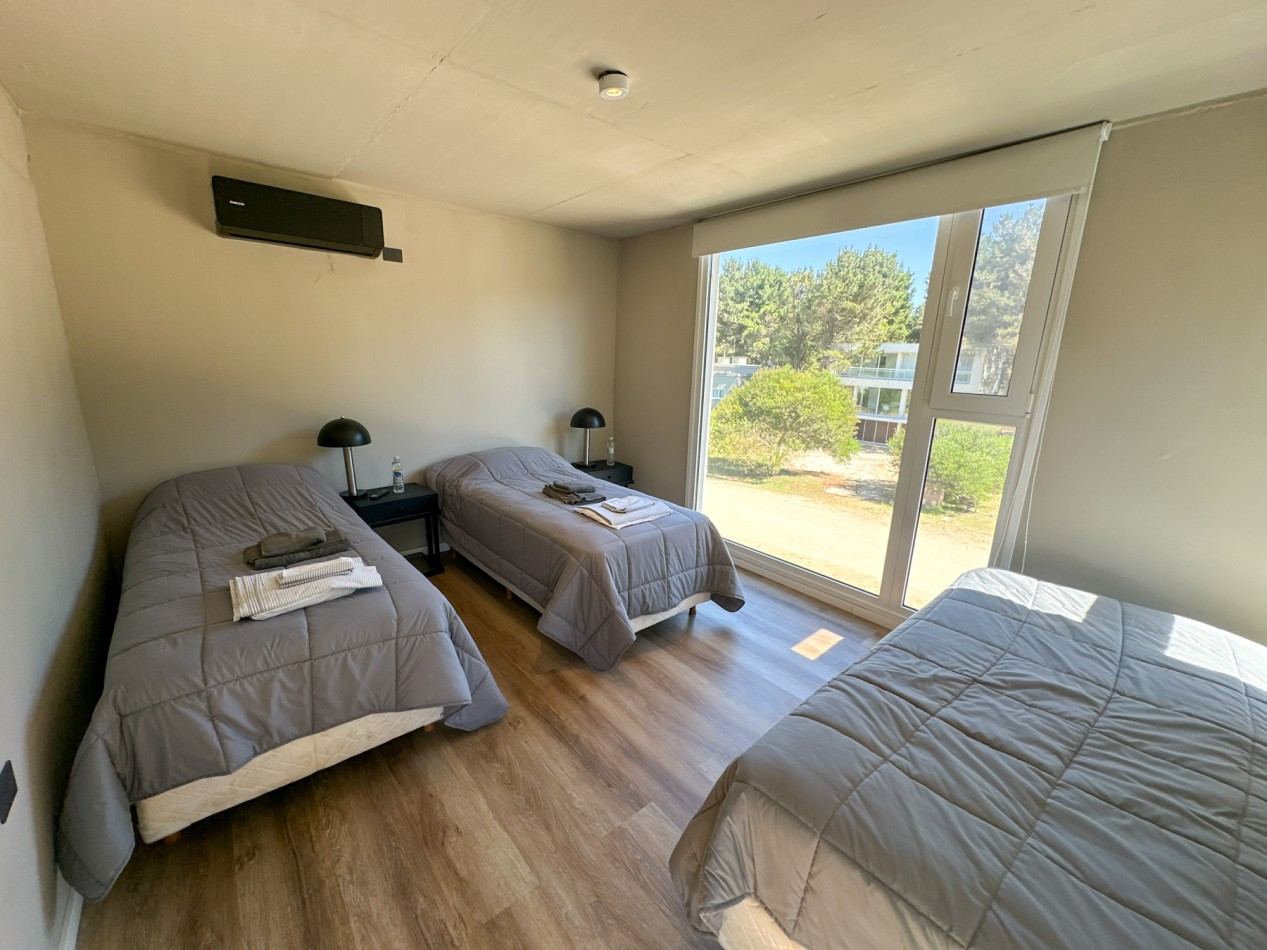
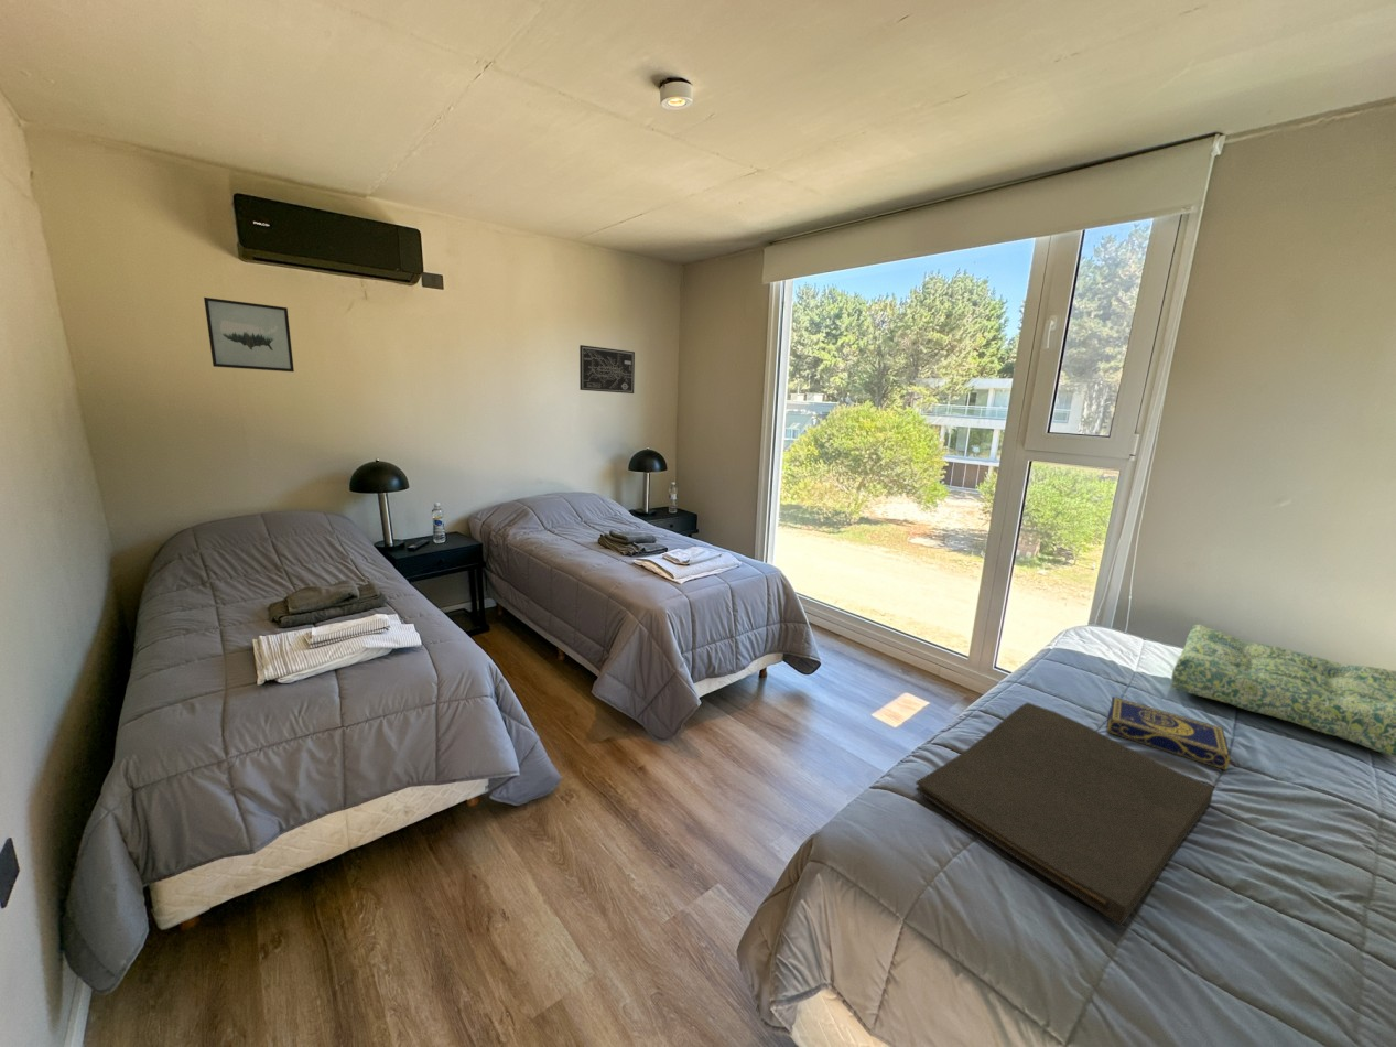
+ book [1106,695,1236,771]
+ seat cushion [1170,624,1396,759]
+ wall art [578,344,636,395]
+ hand towel [915,701,1215,927]
+ wall art [203,296,295,373]
